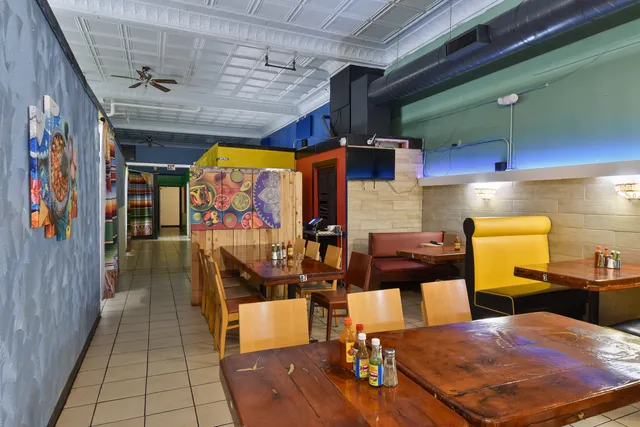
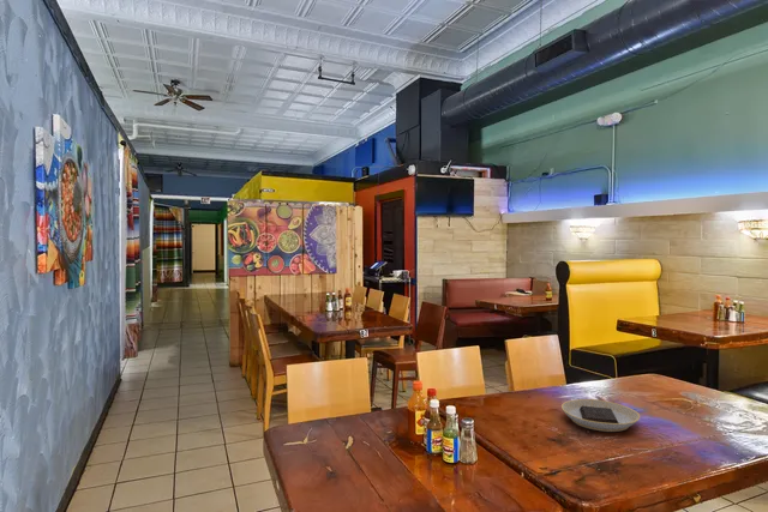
+ plate [560,398,641,433]
